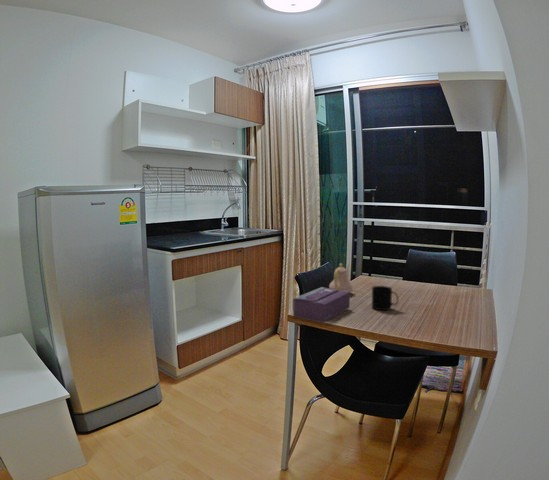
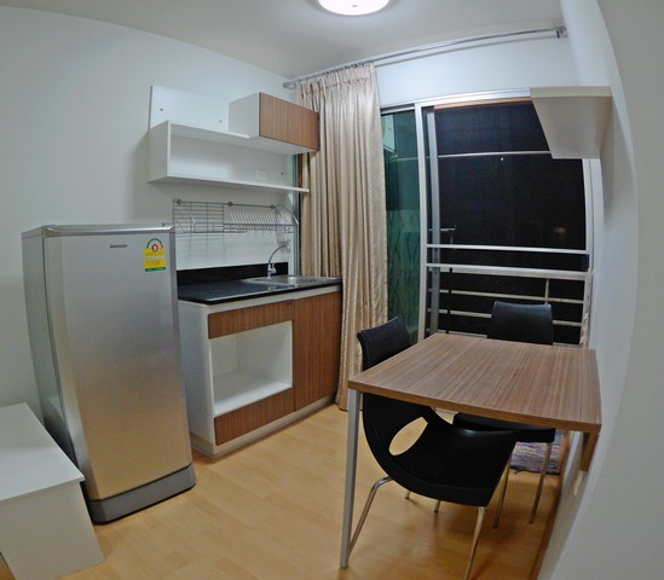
- tissue box [292,286,351,324]
- mug [371,285,399,311]
- teapot [328,262,354,293]
